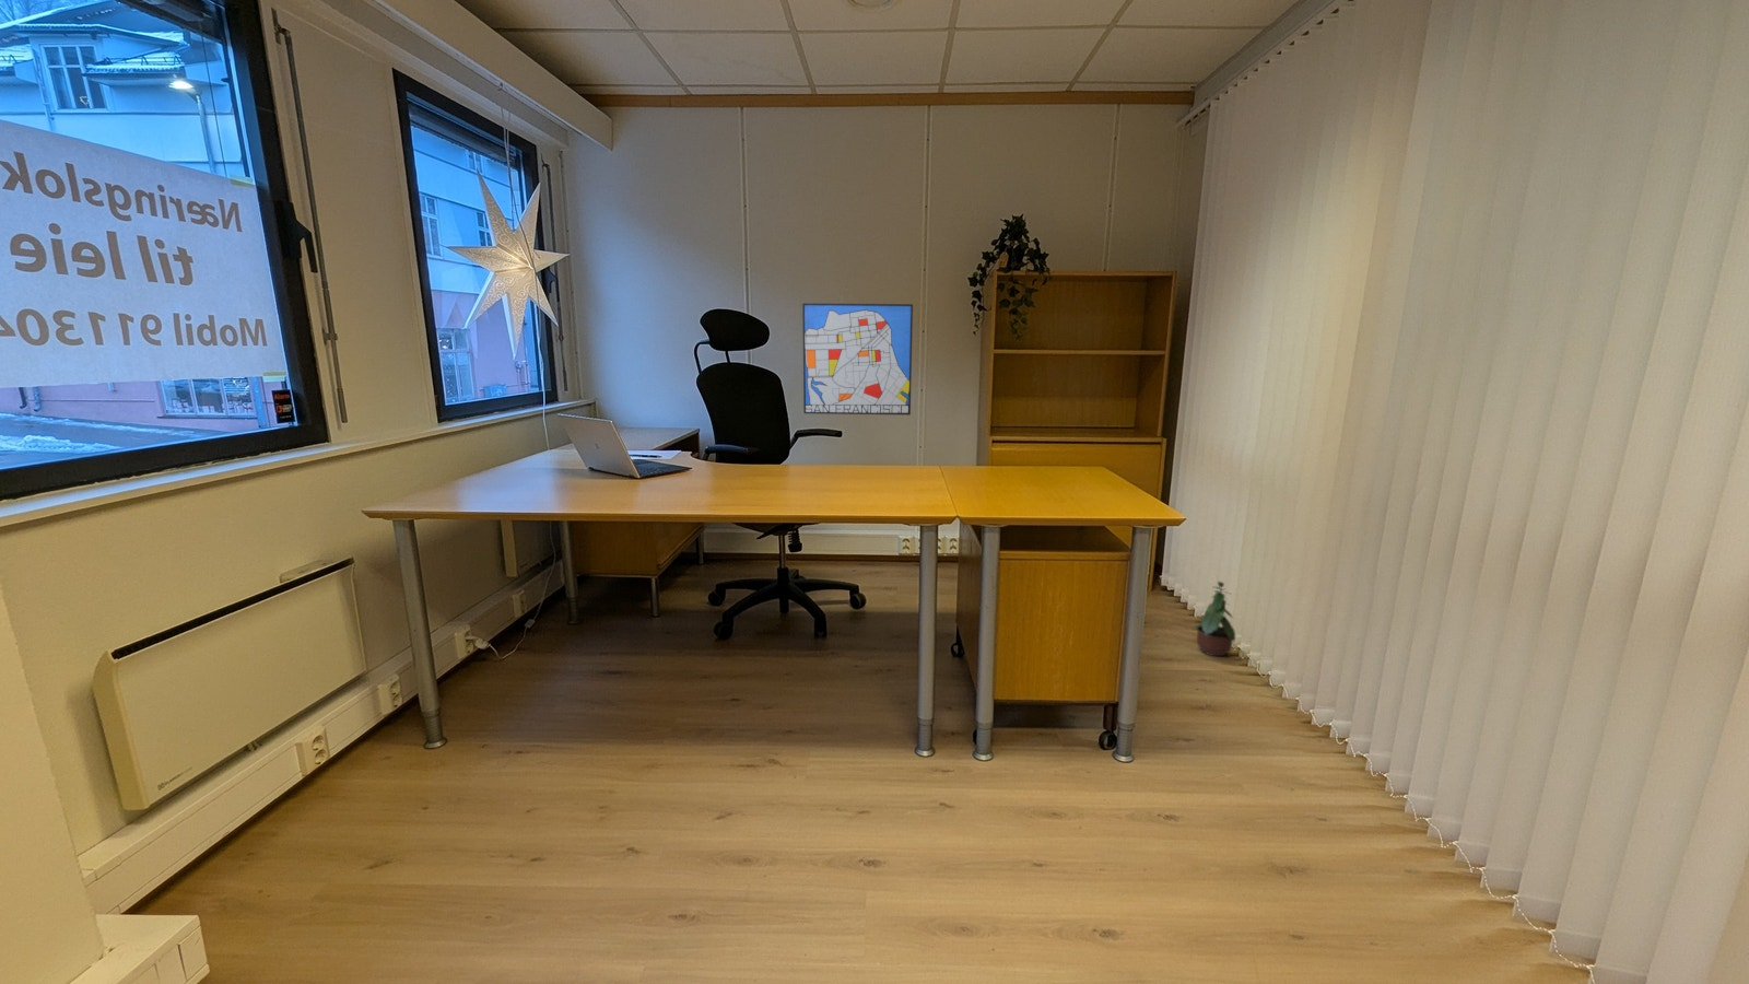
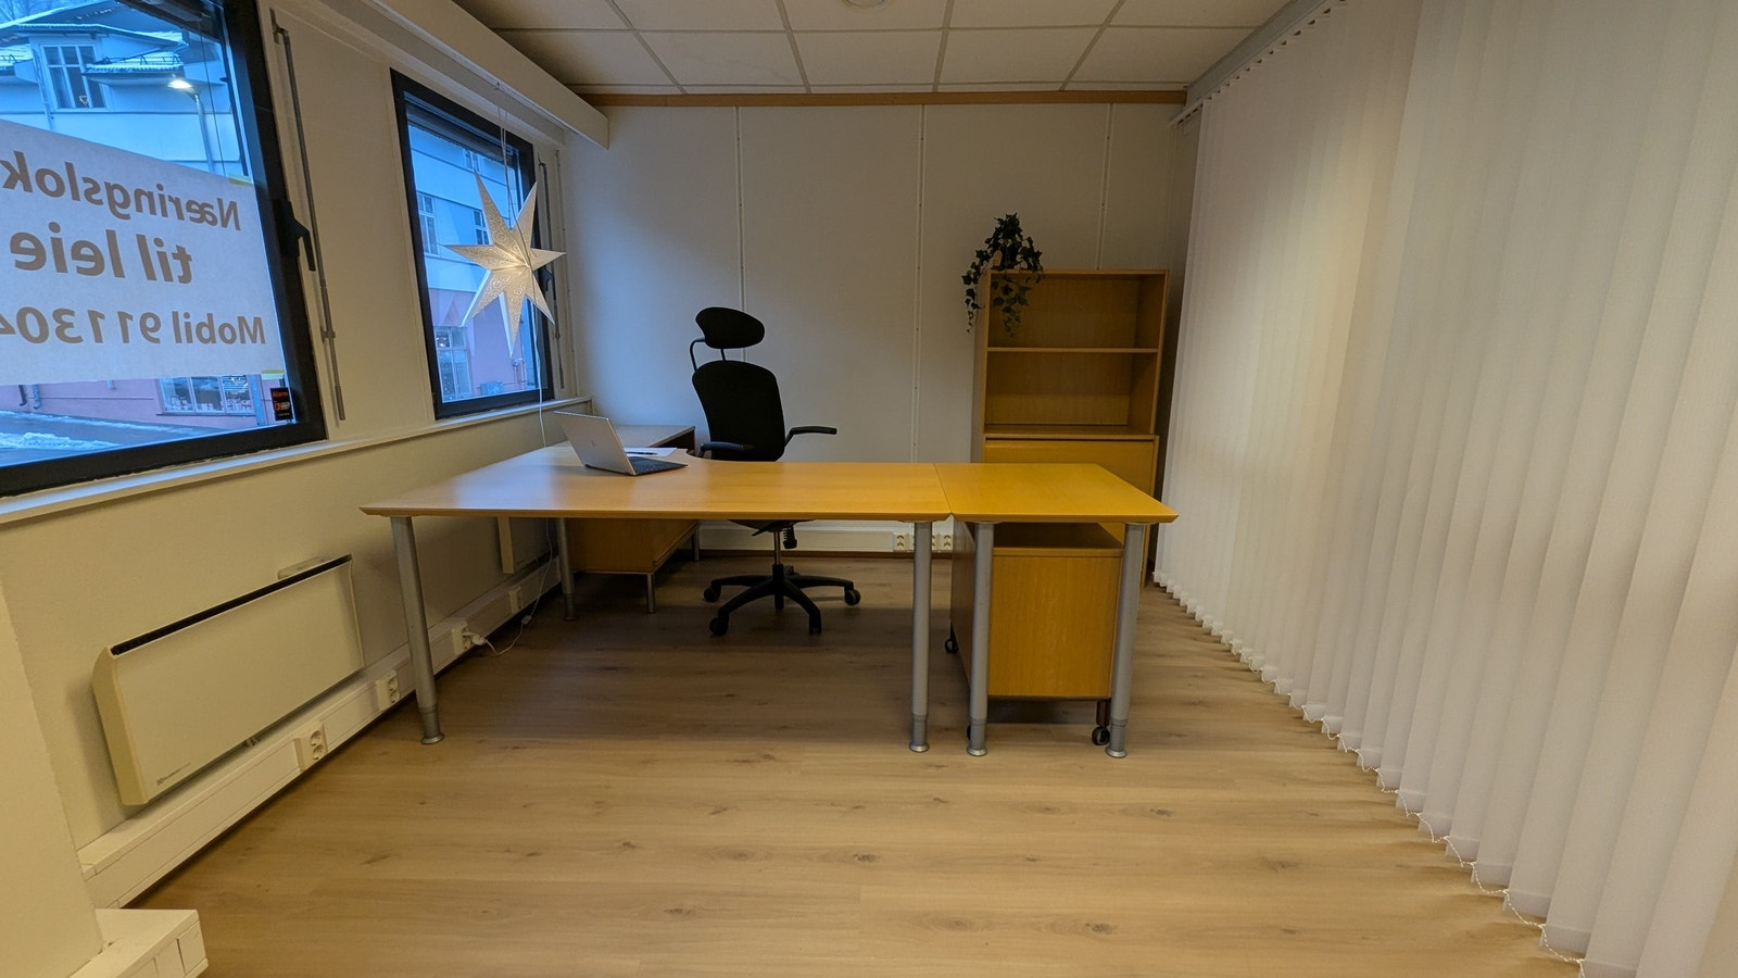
- wall art [801,303,914,417]
- potted plant [1192,580,1236,657]
